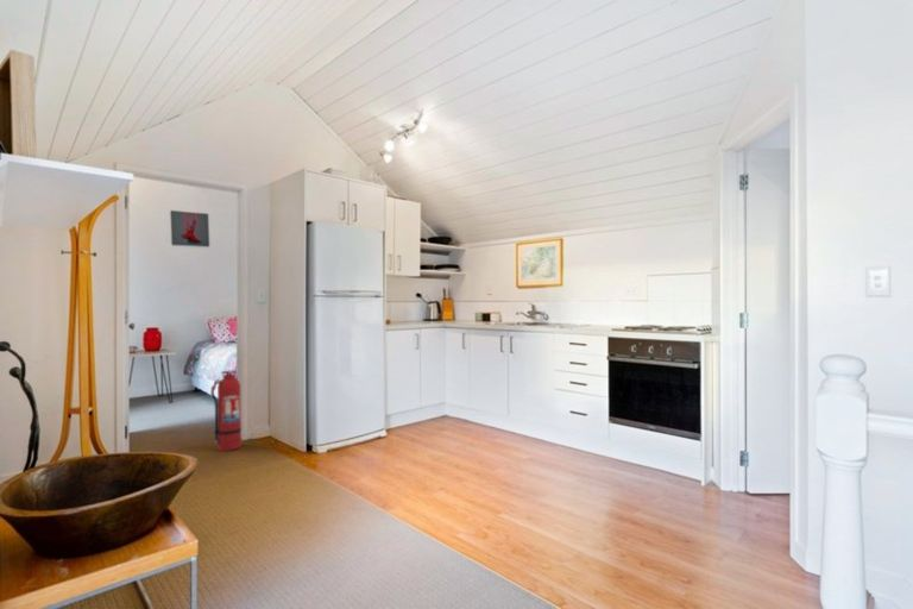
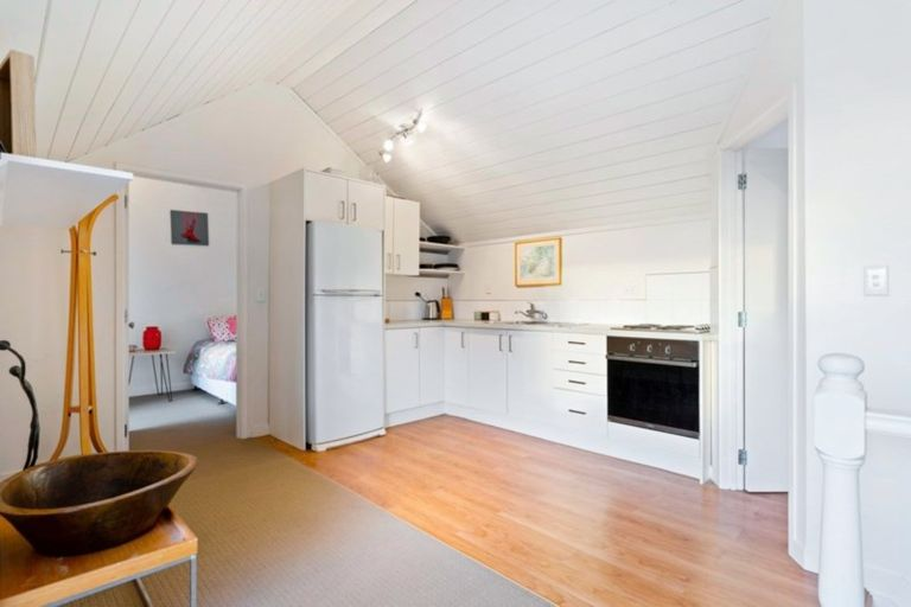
- fire extinguisher [210,370,243,452]
